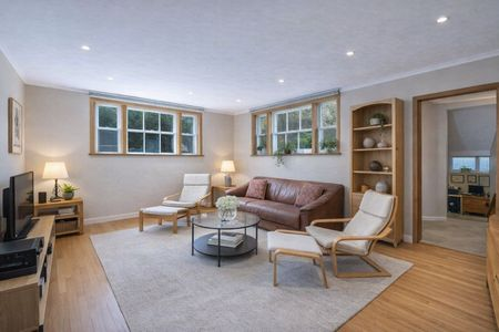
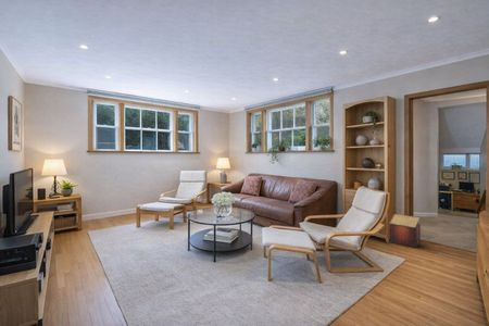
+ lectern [388,213,422,249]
